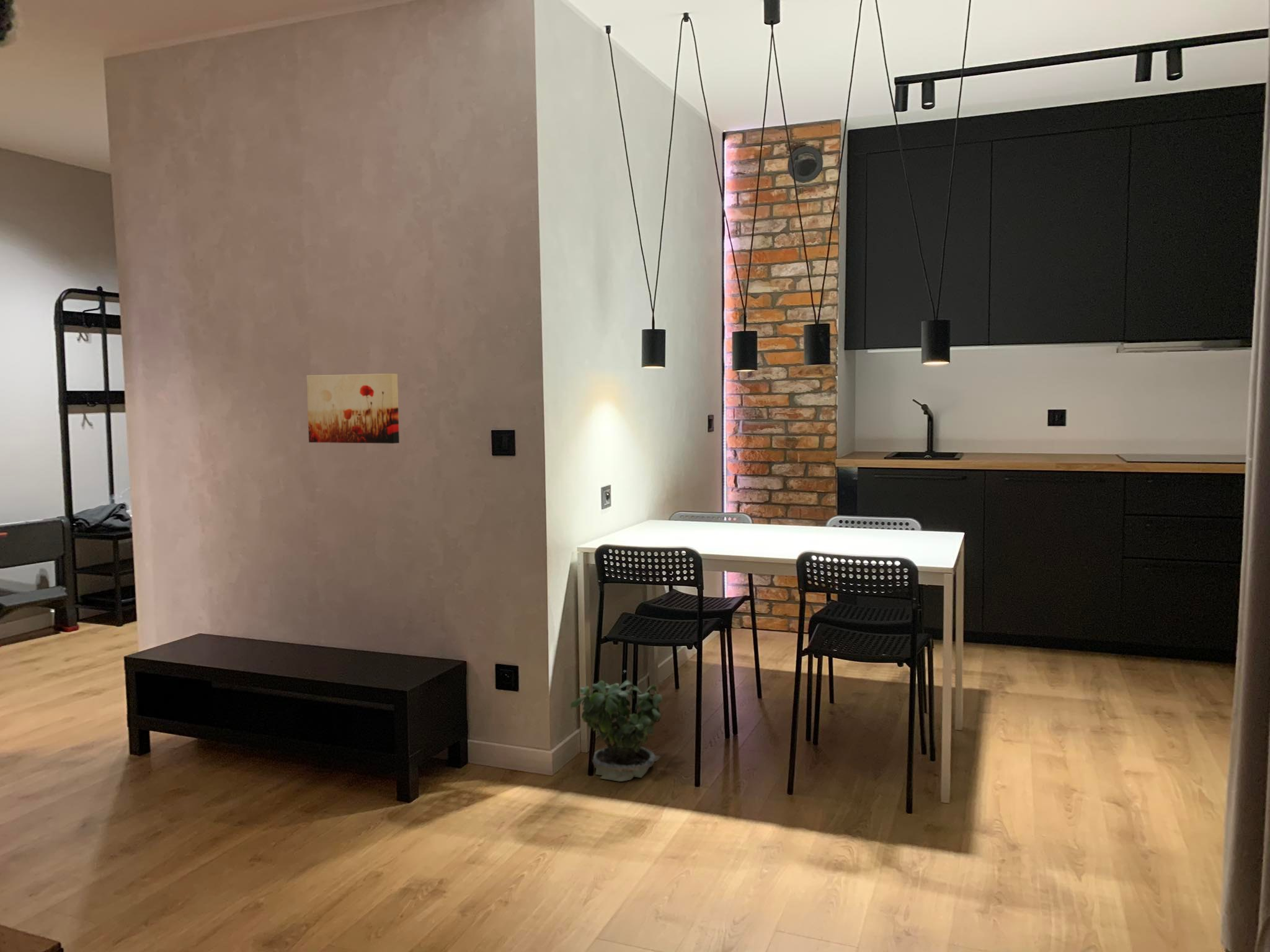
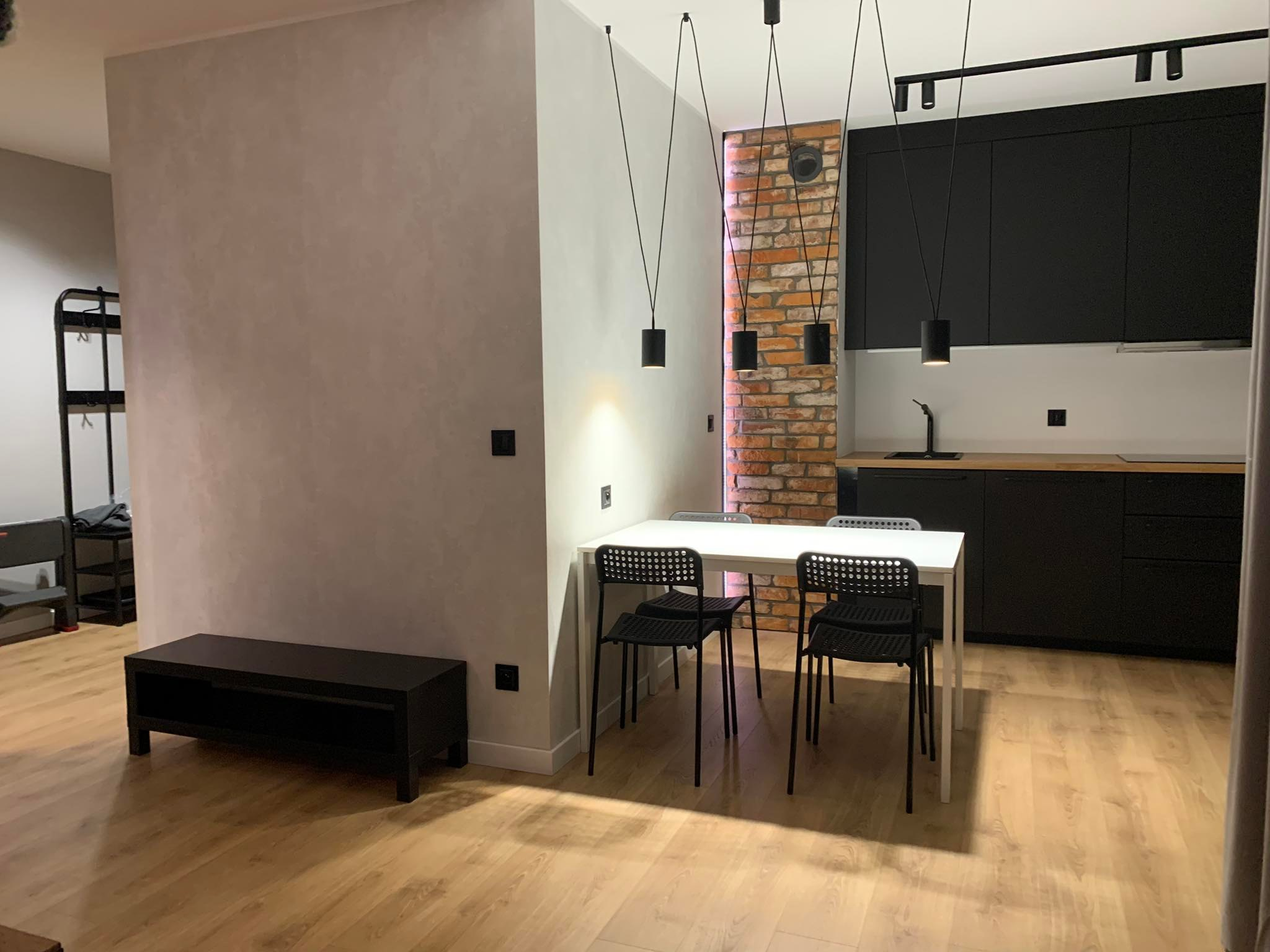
- potted plant [570,670,663,782]
- wall art [306,373,400,444]
